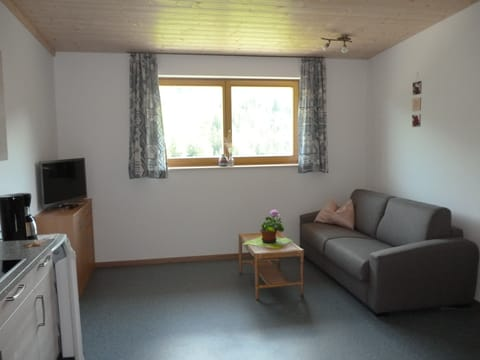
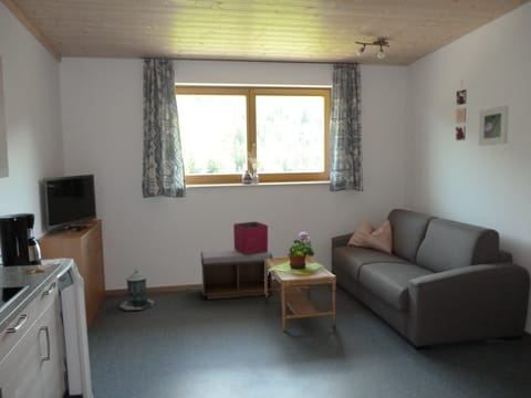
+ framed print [478,104,509,147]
+ bench [199,249,274,301]
+ lantern [118,269,156,312]
+ storage bin [232,220,269,255]
